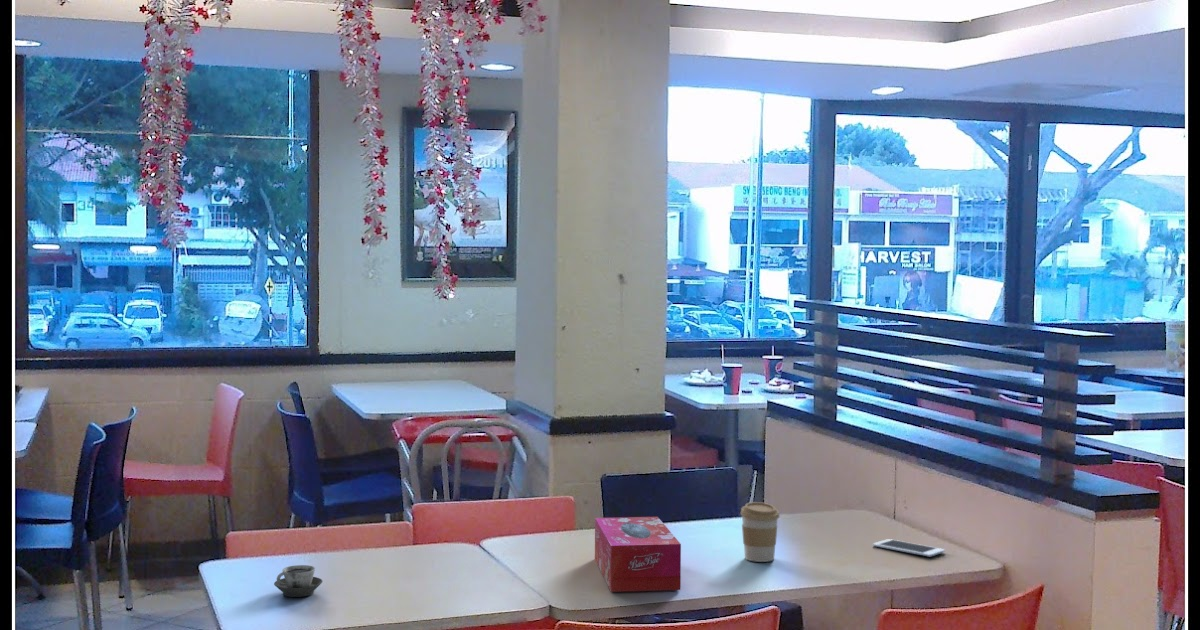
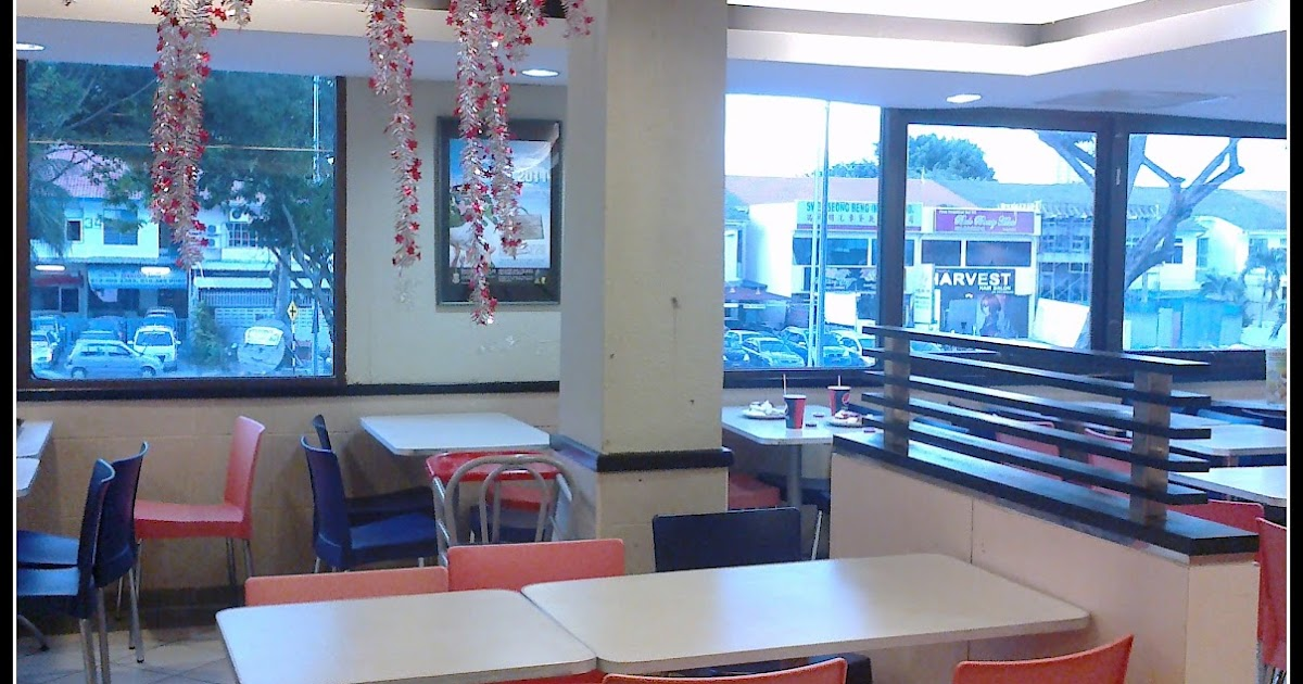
- coffee cup [739,501,781,563]
- tissue box [594,516,682,593]
- cell phone [872,538,946,558]
- cup [273,564,323,598]
